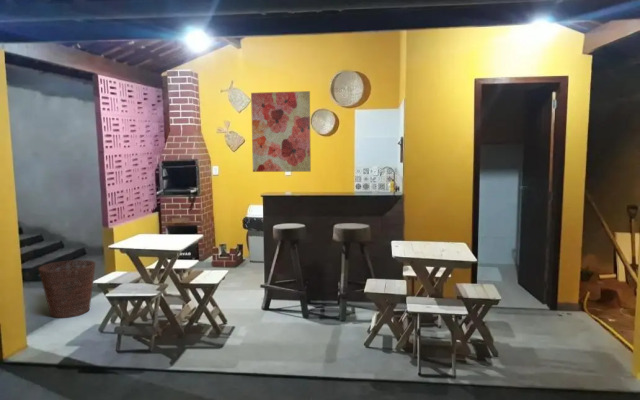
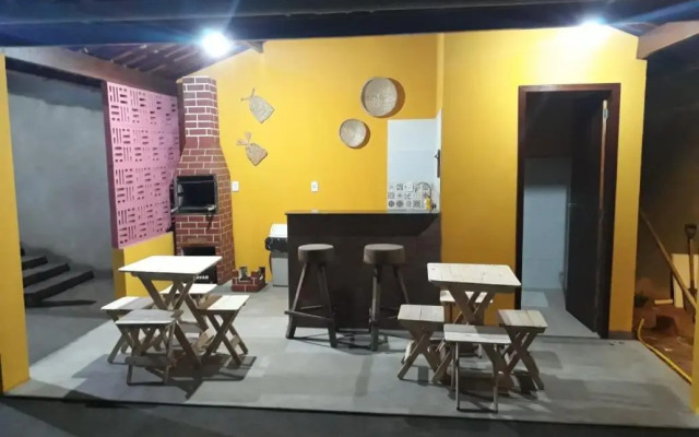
- wall art [250,90,312,173]
- basket [37,259,96,319]
